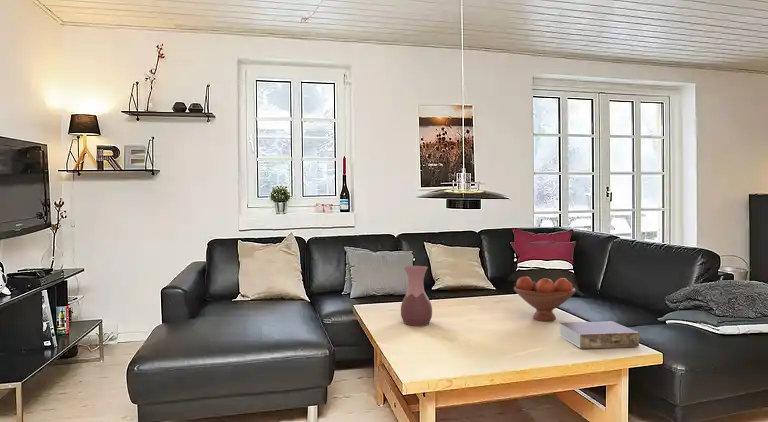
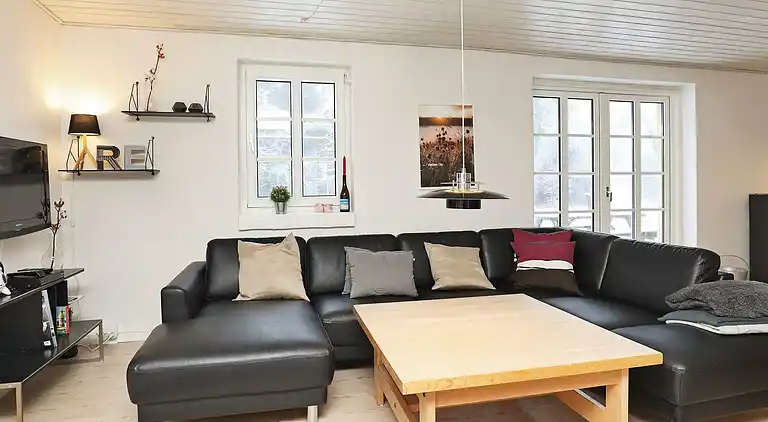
- book [559,320,640,350]
- fruit bowl [513,276,577,322]
- vase [400,265,433,327]
